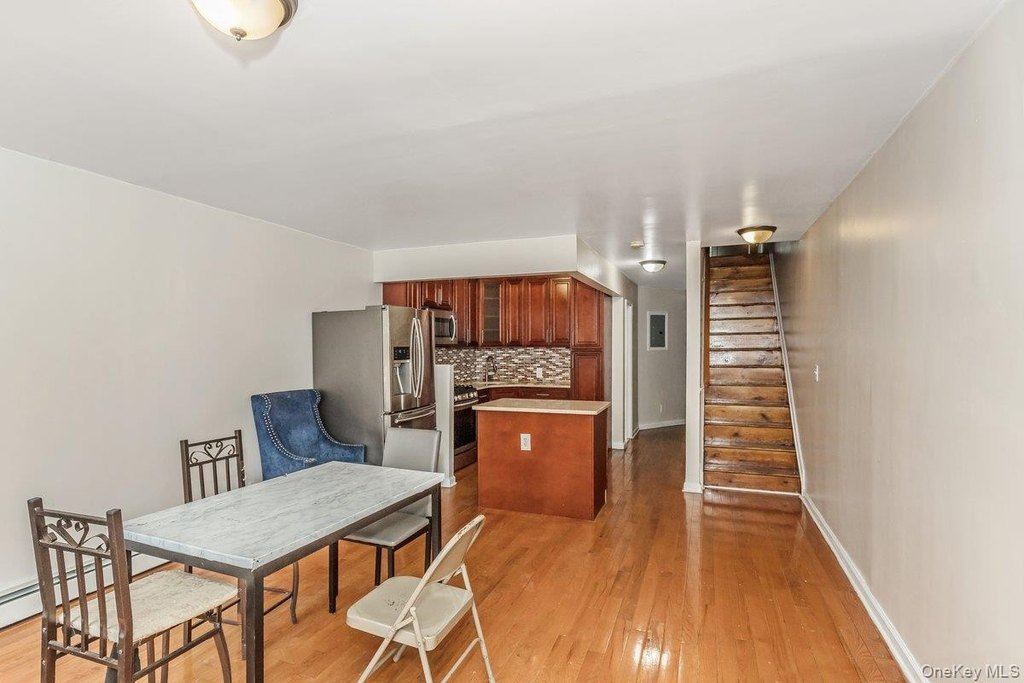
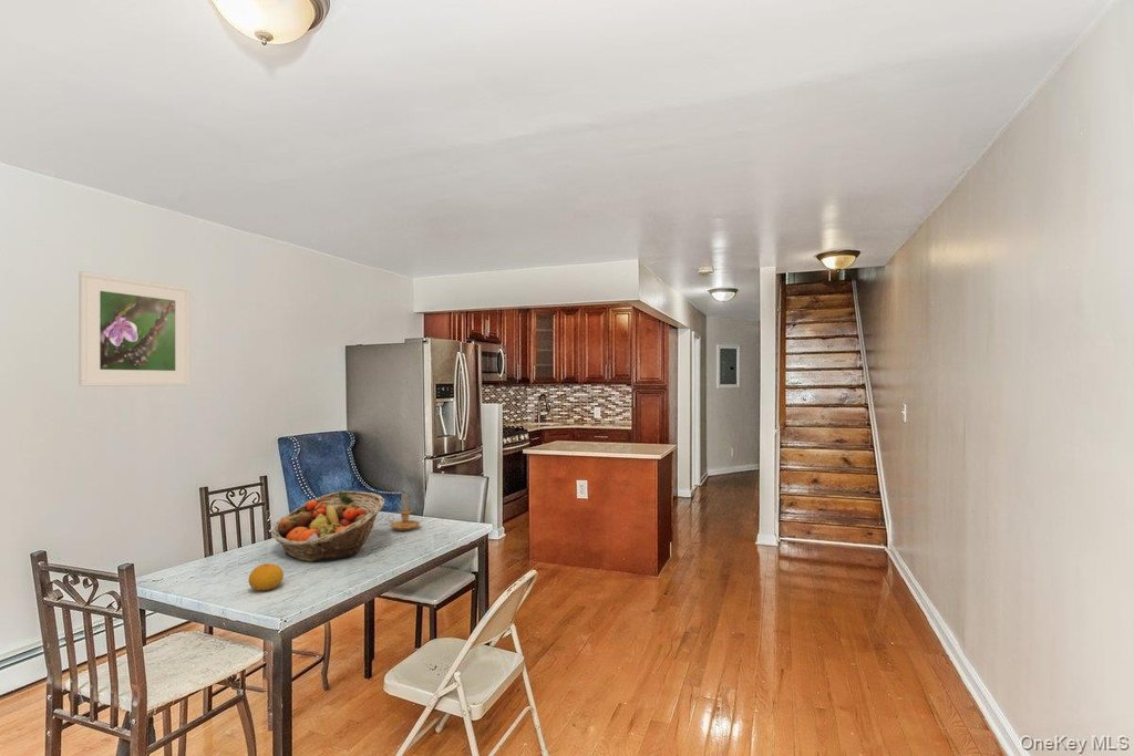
+ candle [388,491,421,531]
+ fruit [247,562,285,591]
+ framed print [78,270,192,387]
+ fruit basket [270,490,385,563]
